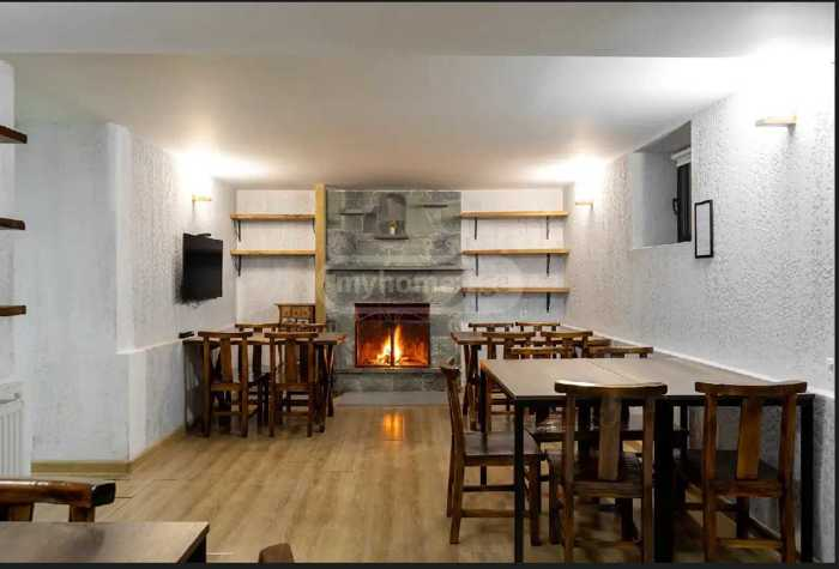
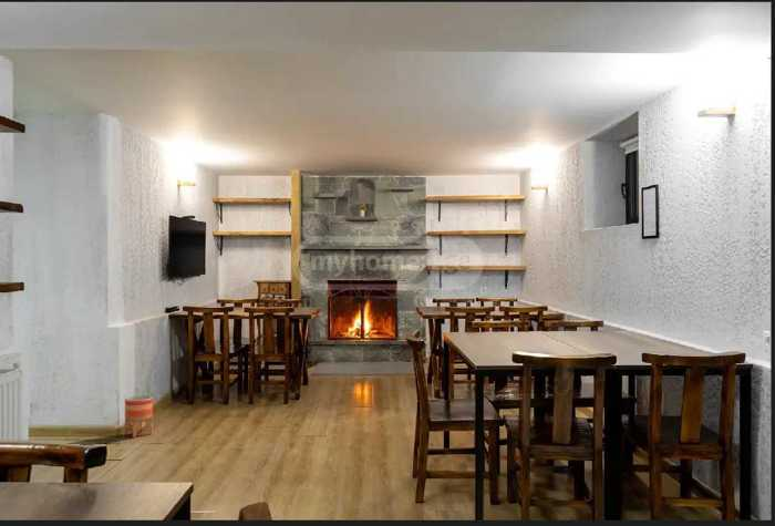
+ planter [124,394,154,439]
